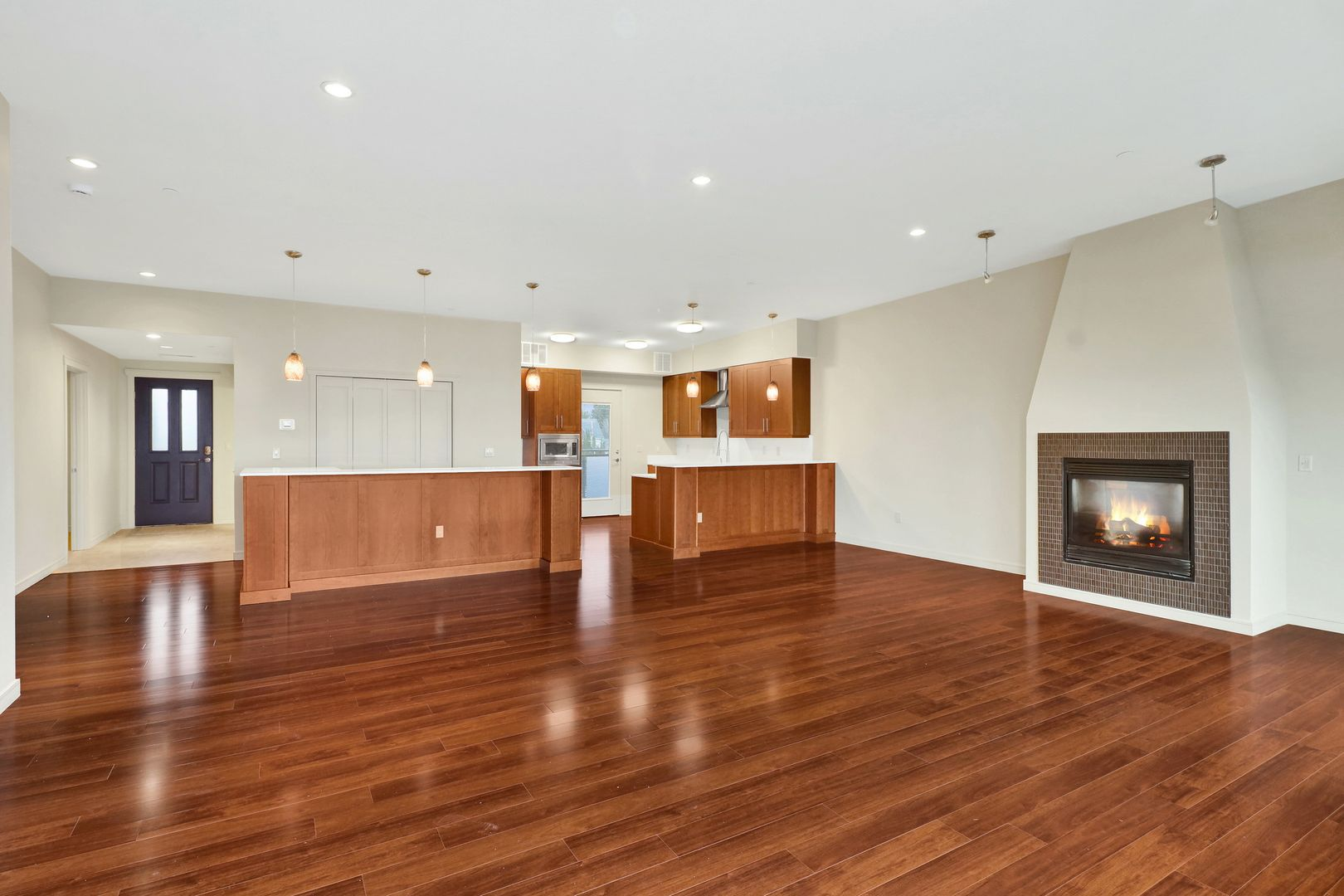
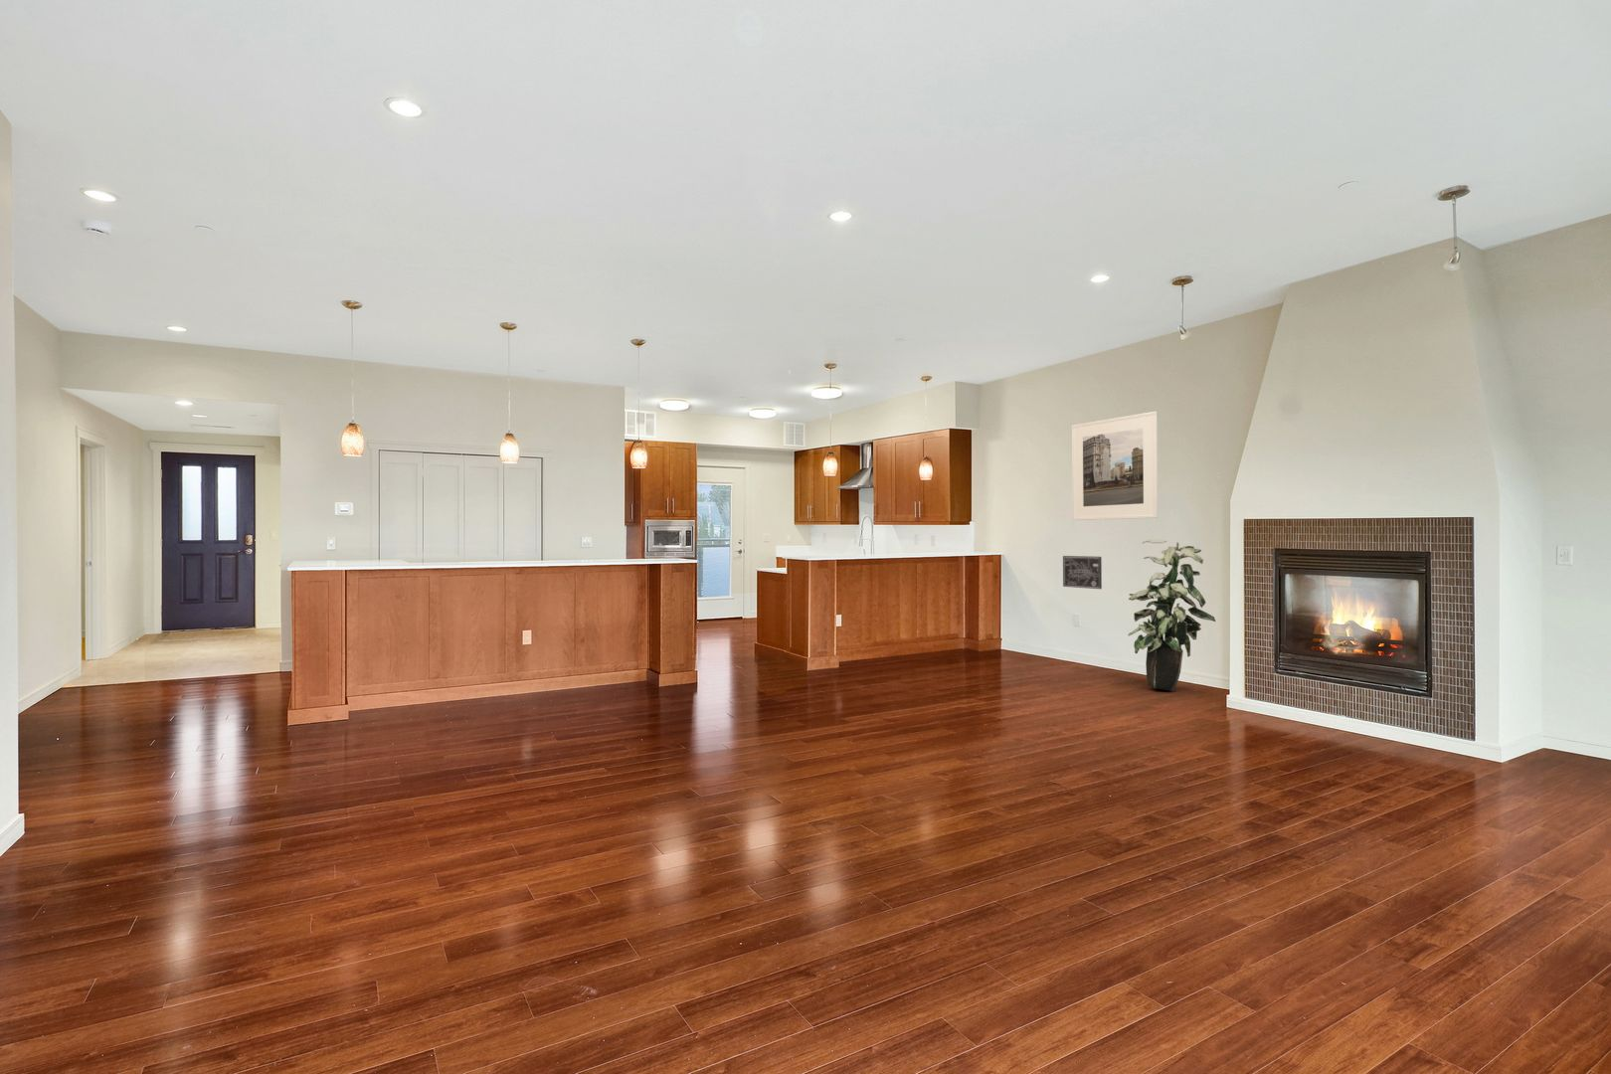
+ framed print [1072,411,1159,521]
+ indoor plant [1127,538,1217,692]
+ wall art [1062,555,1103,590]
